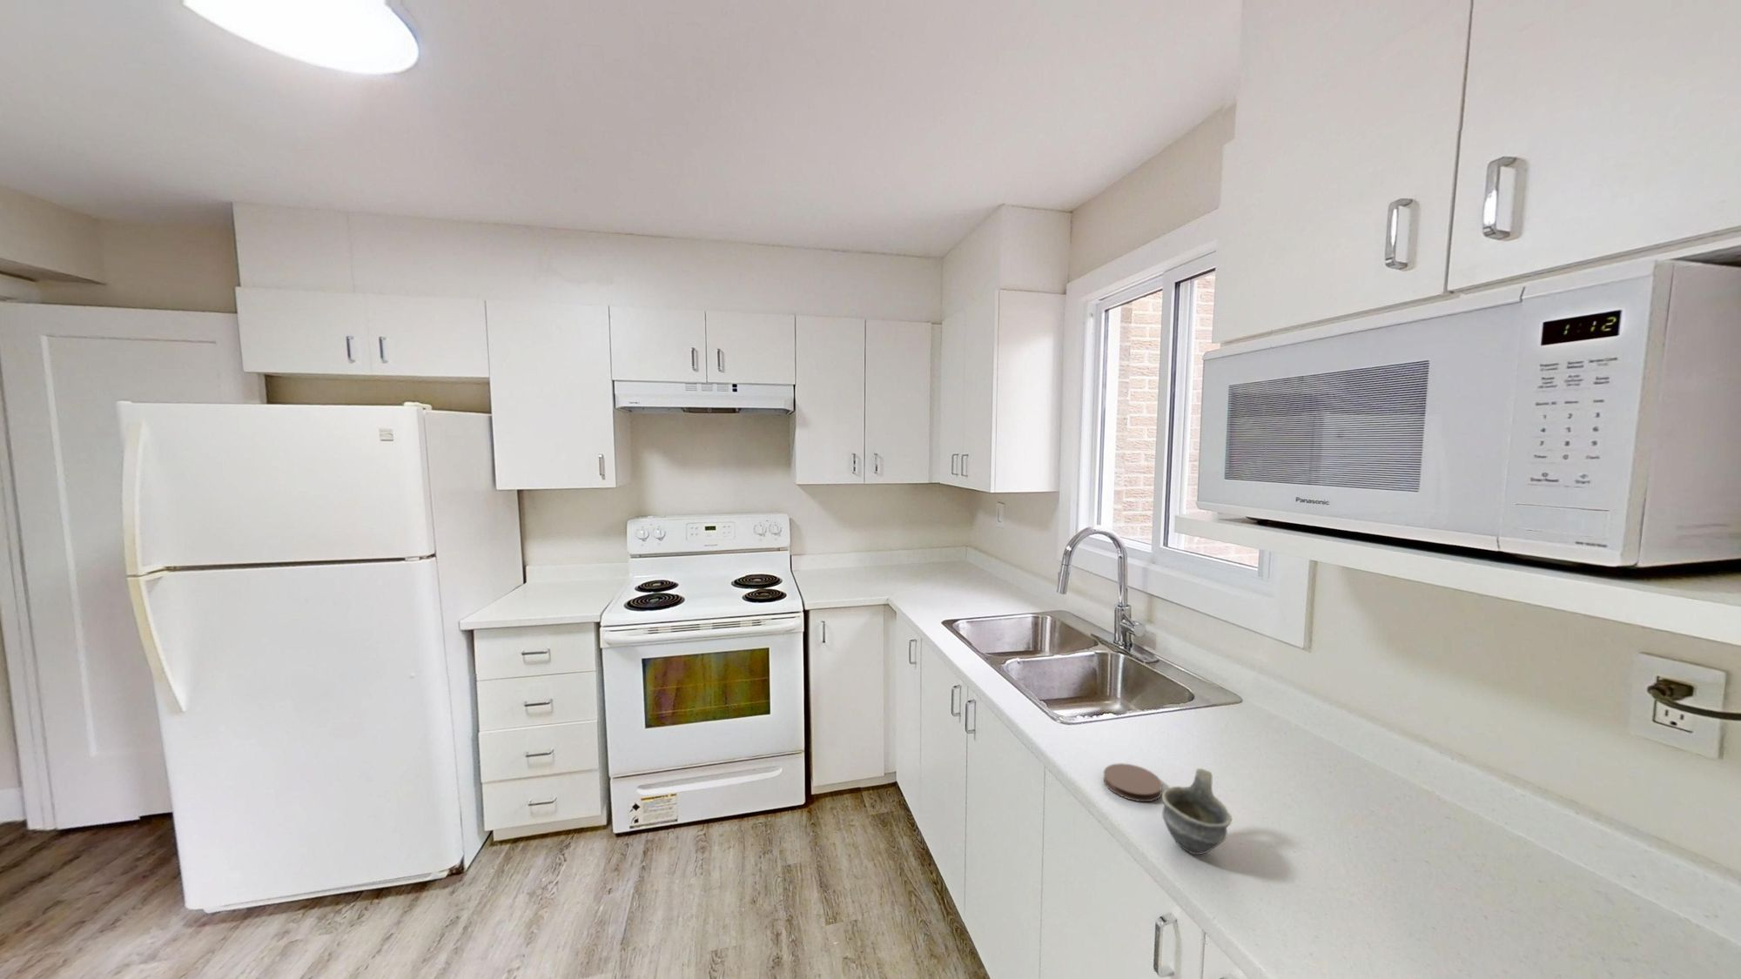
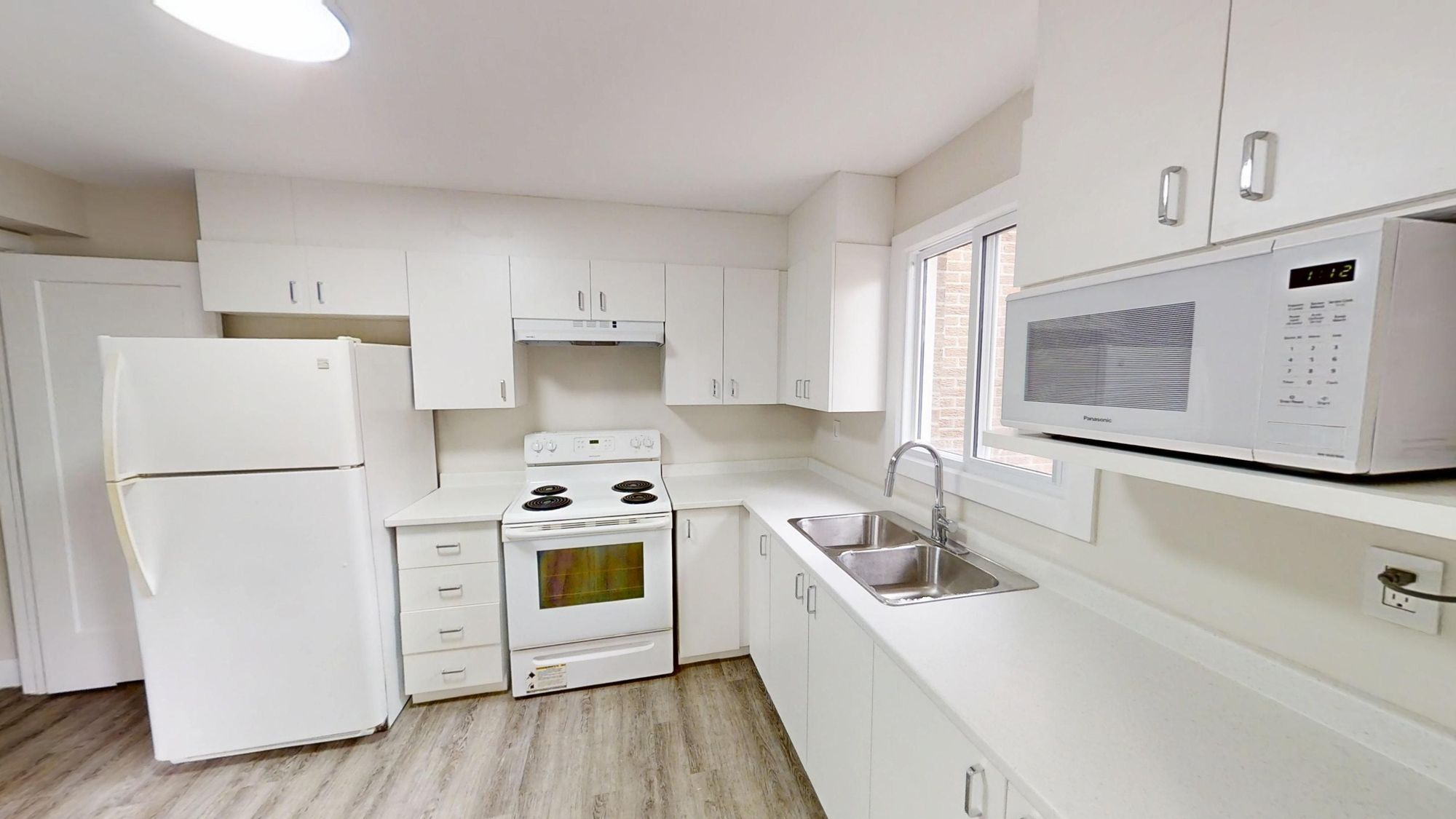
- cup [1161,767,1233,856]
- coaster [1102,763,1163,802]
